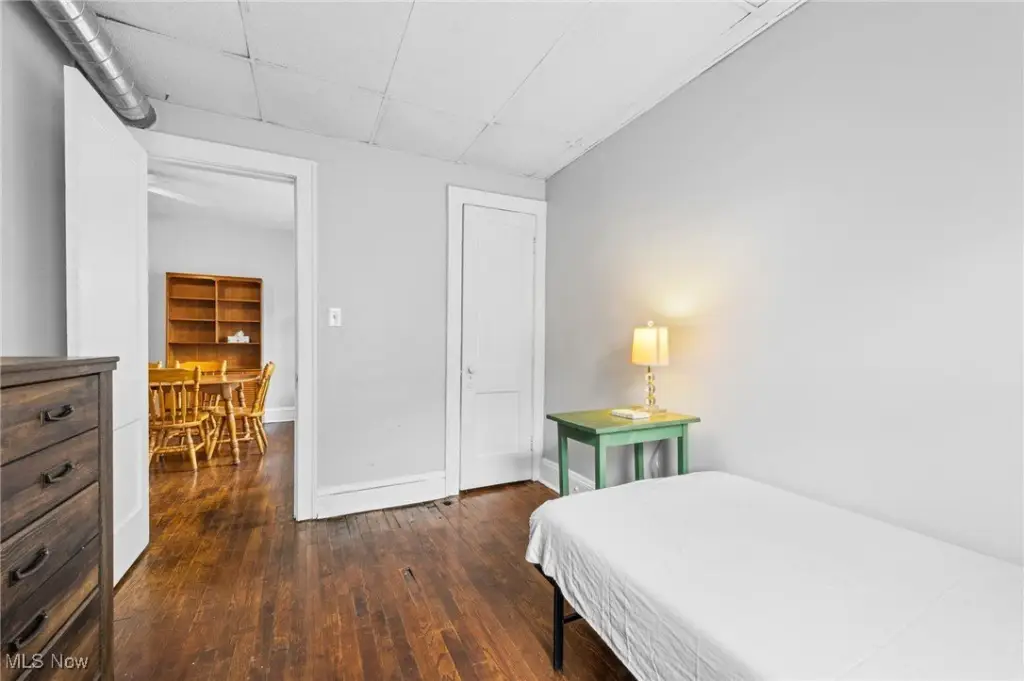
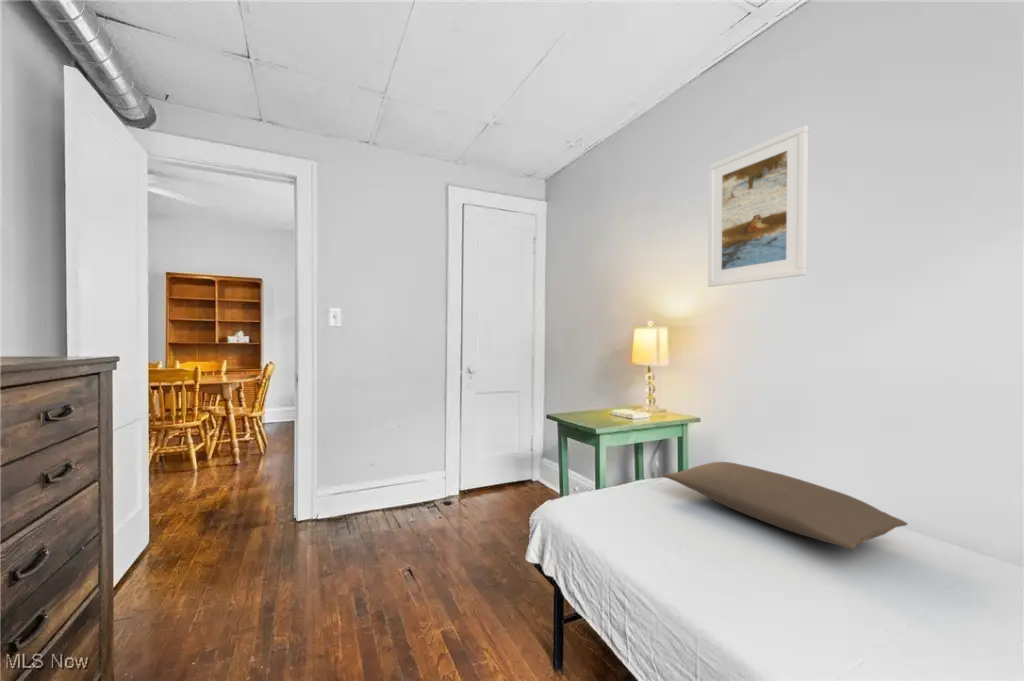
+ pillow [663,461,909,551]
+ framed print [707,124,810,288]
